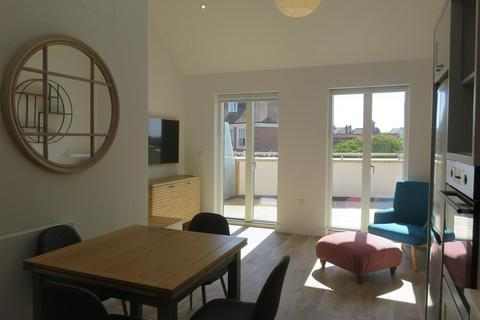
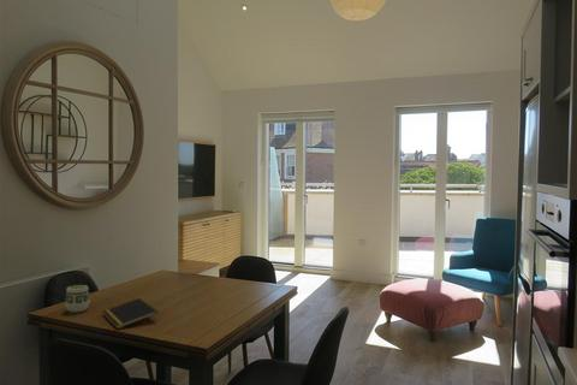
+ notepad [101,297,159,330]
+ cup [64,284,91,313]
